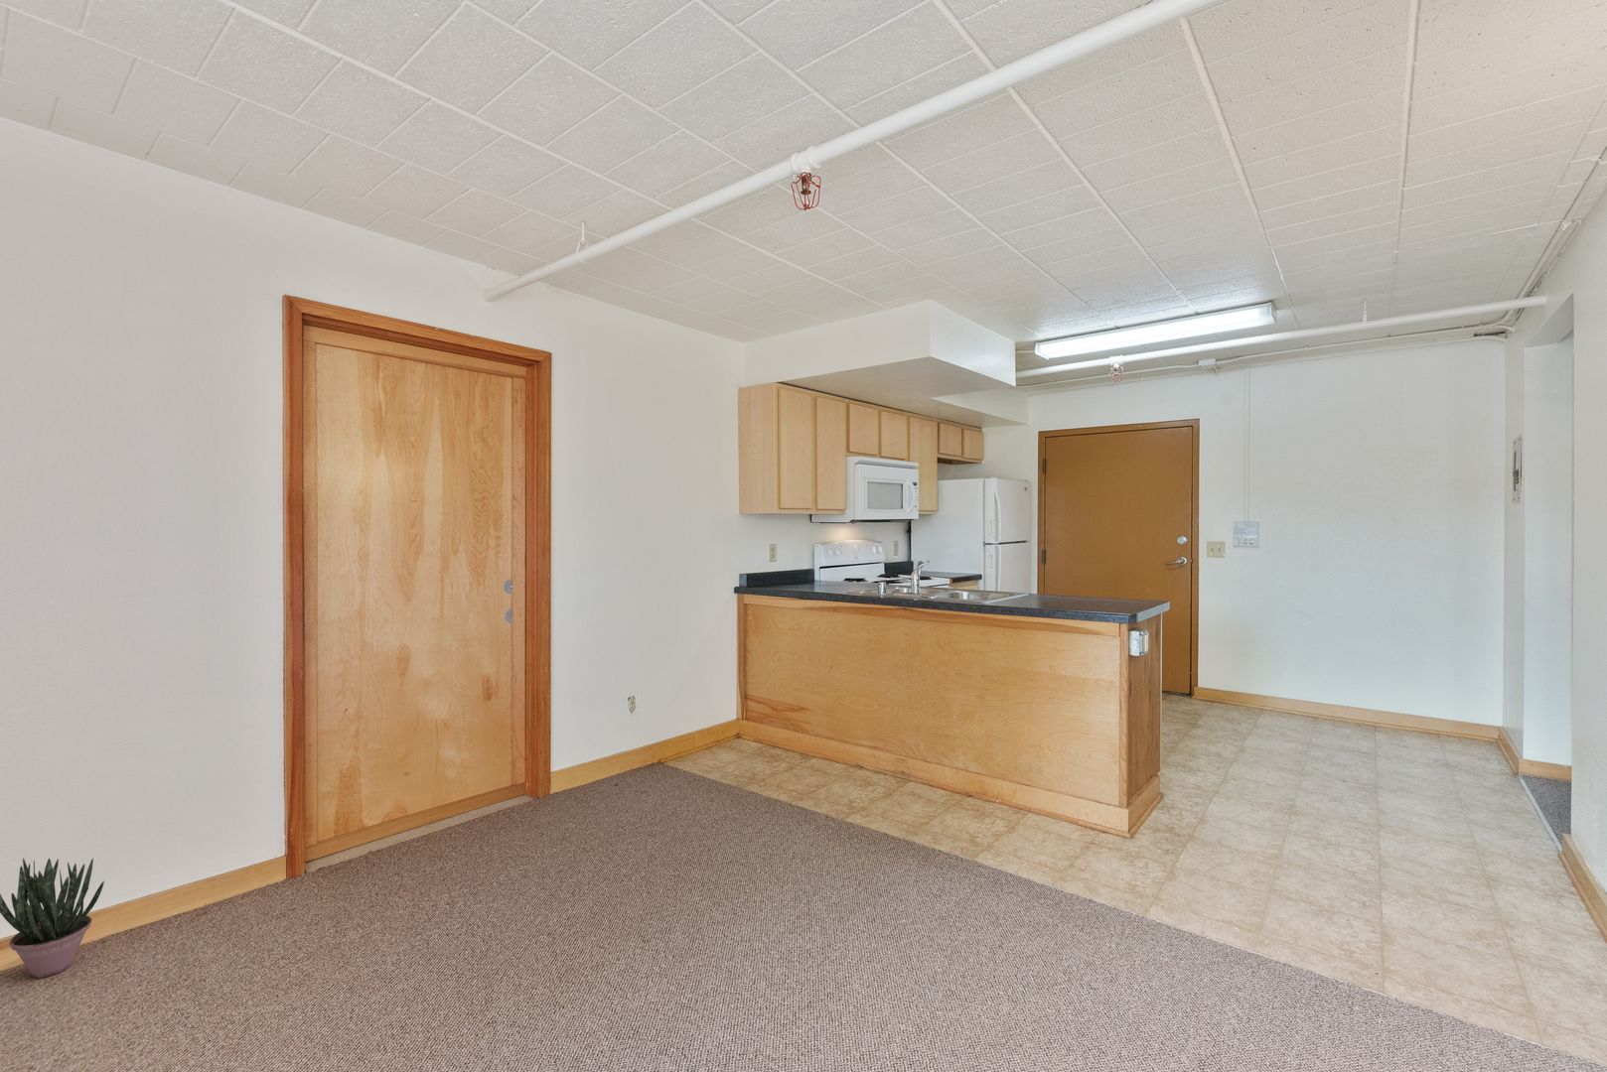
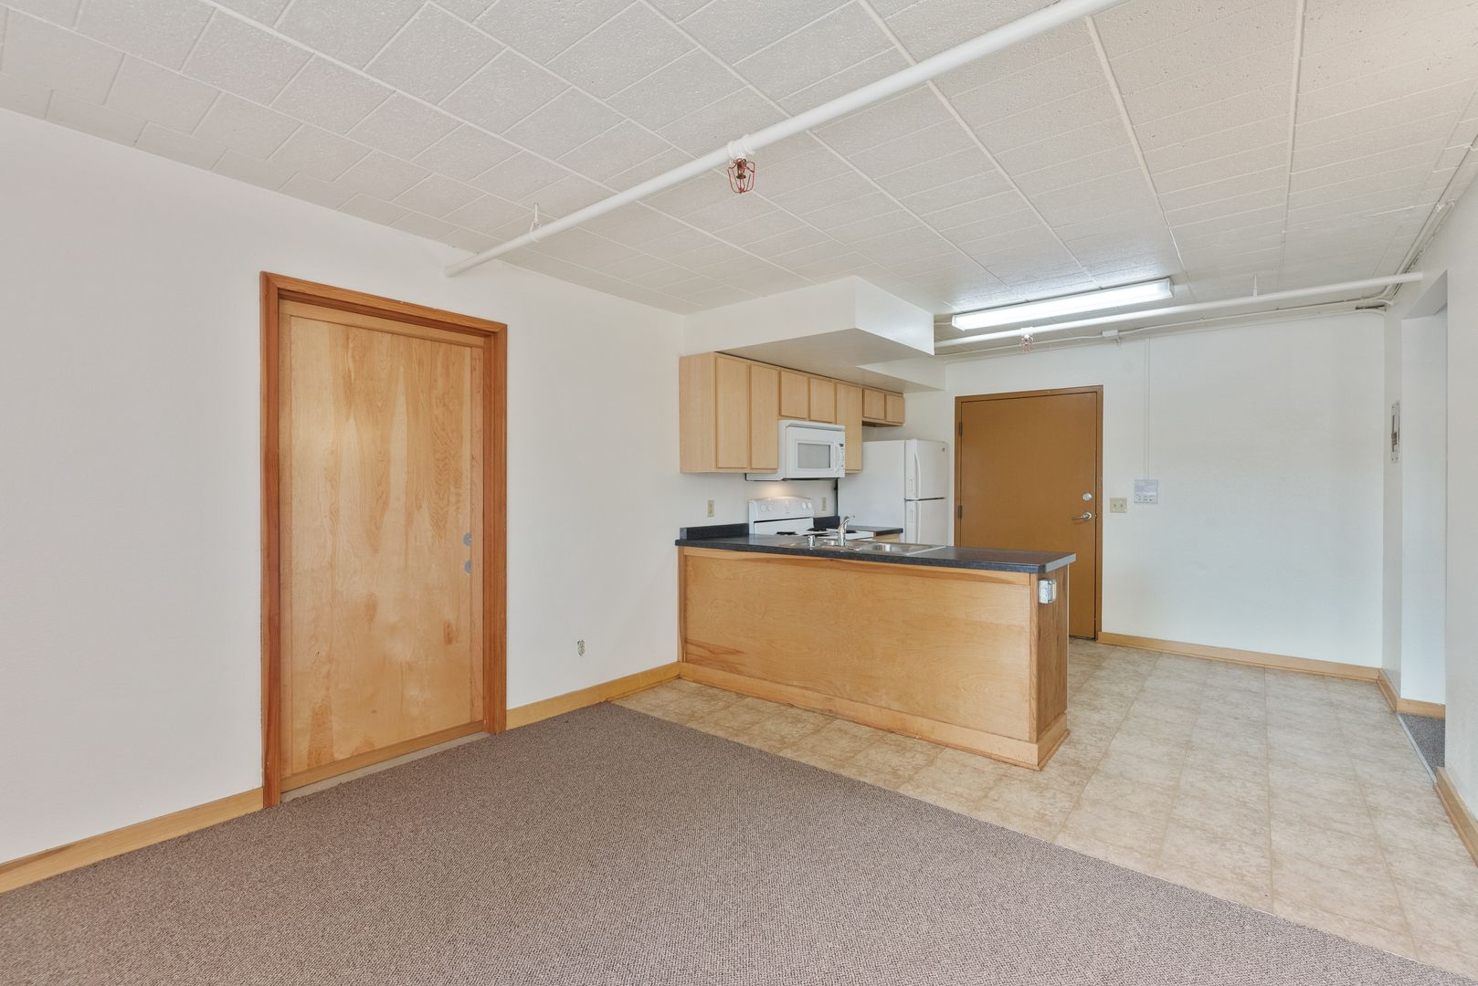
- potted plant [0,857,105,979]
